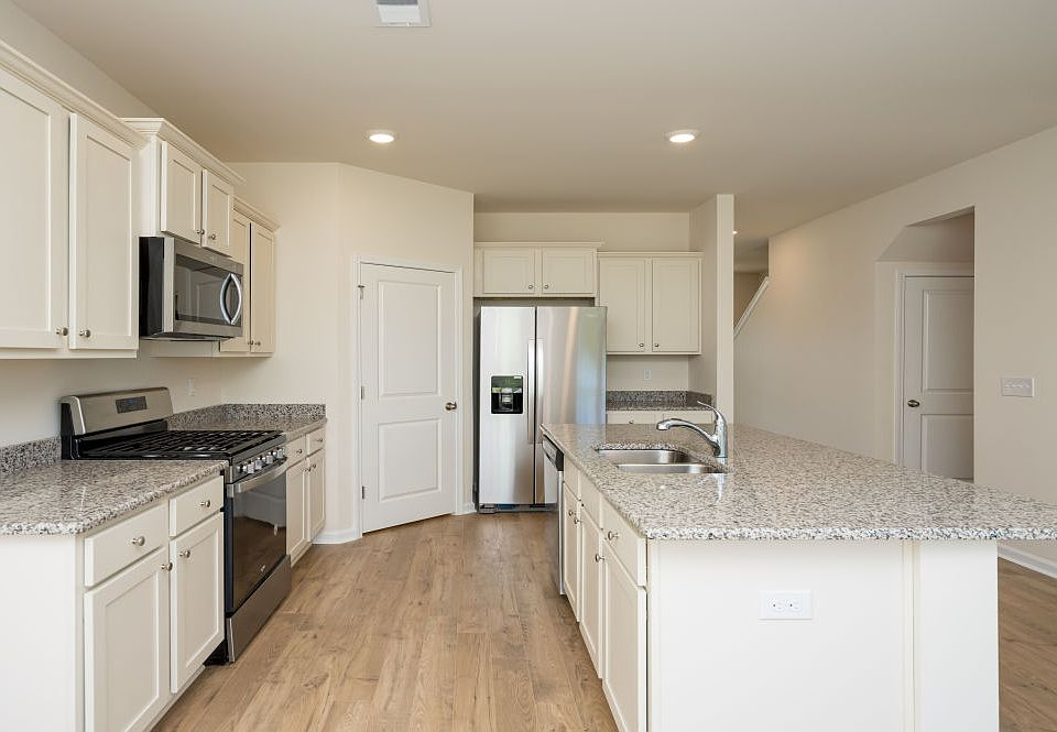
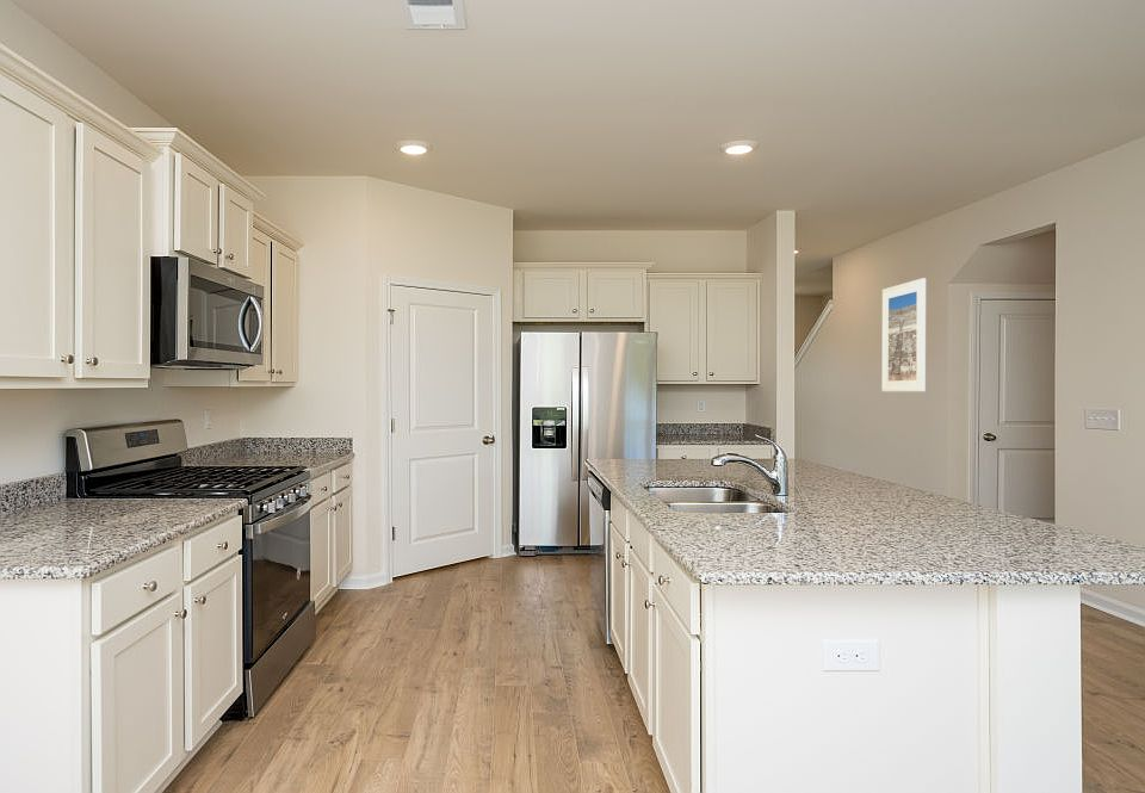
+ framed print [881,277,927,392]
